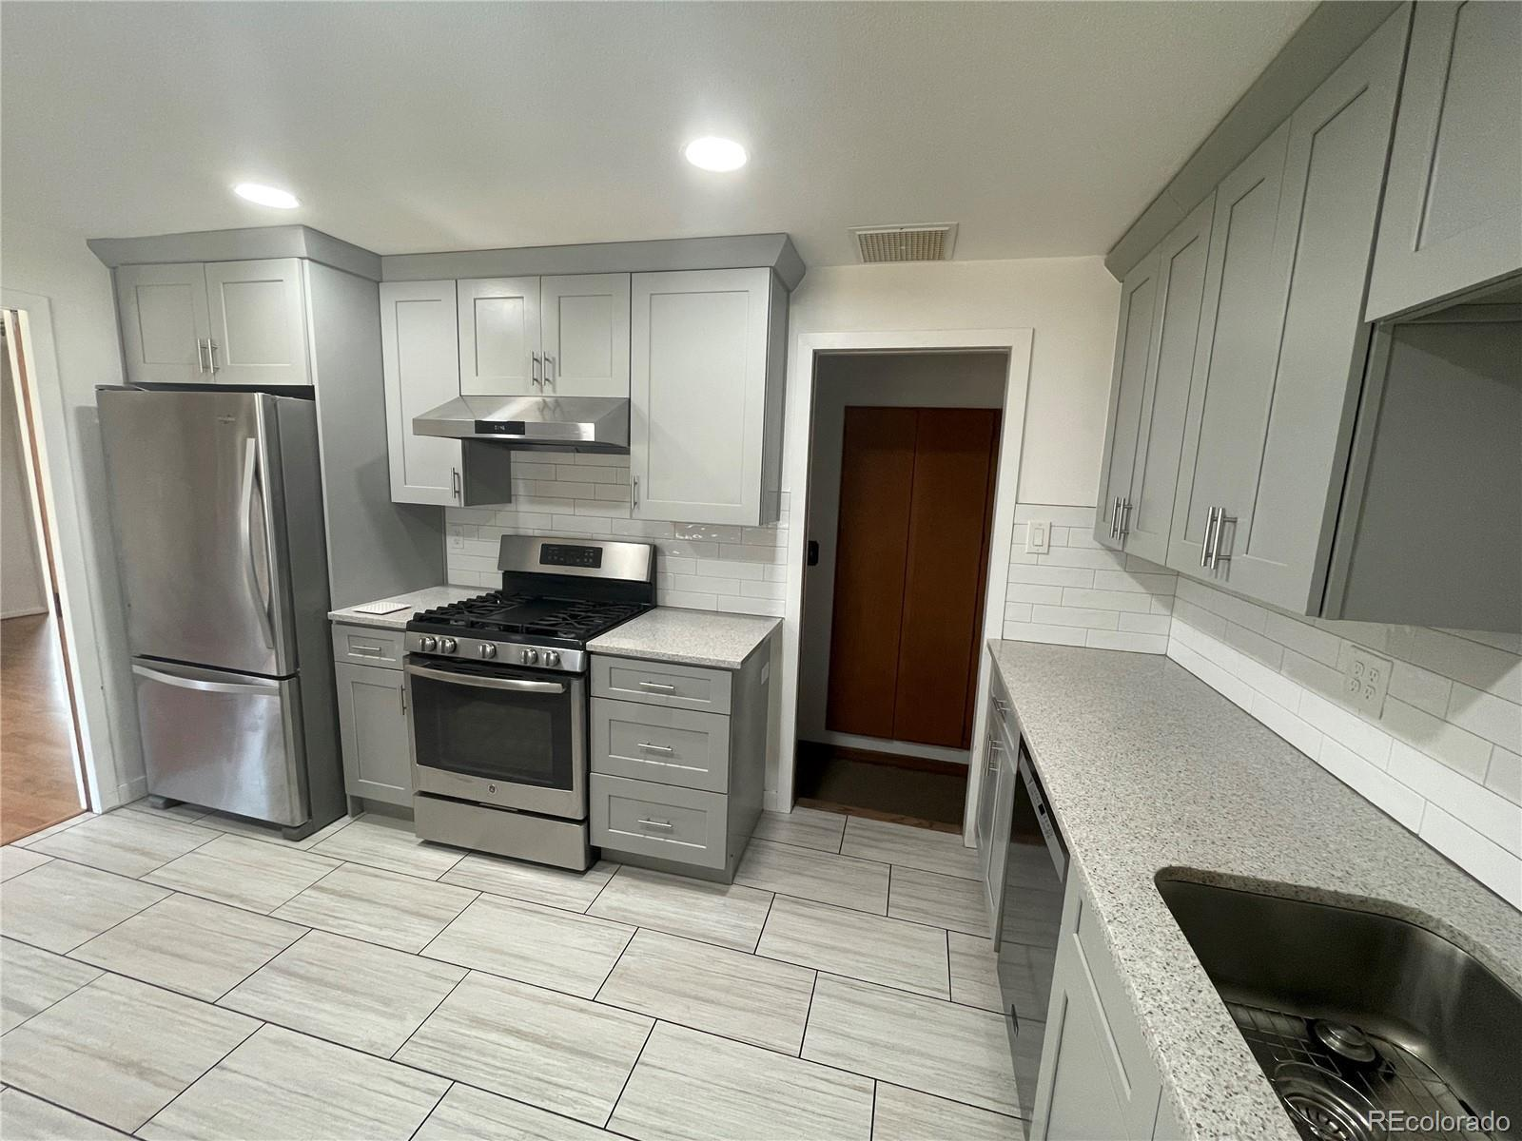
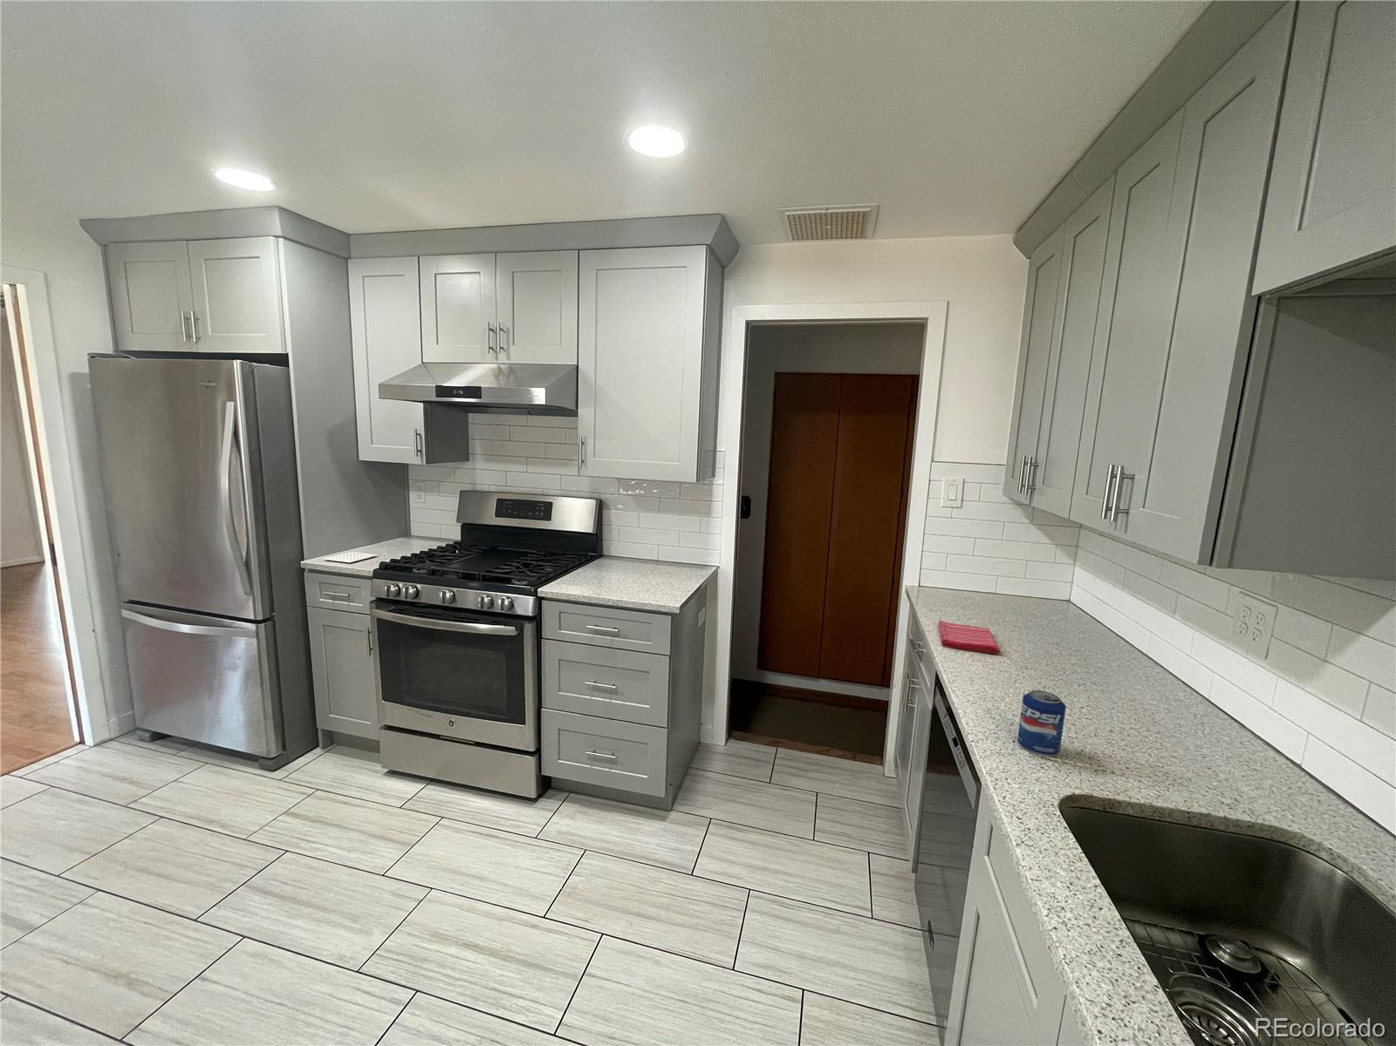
+ beverage can [1017,690,1067,757]
+ dish towel [937,620,1000,655]
